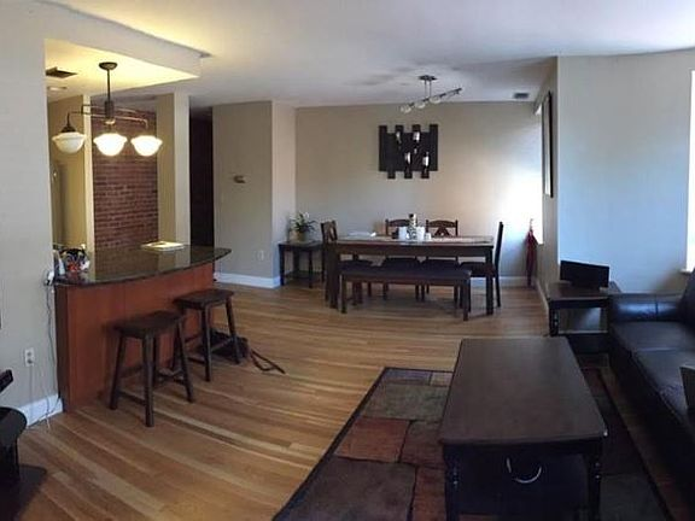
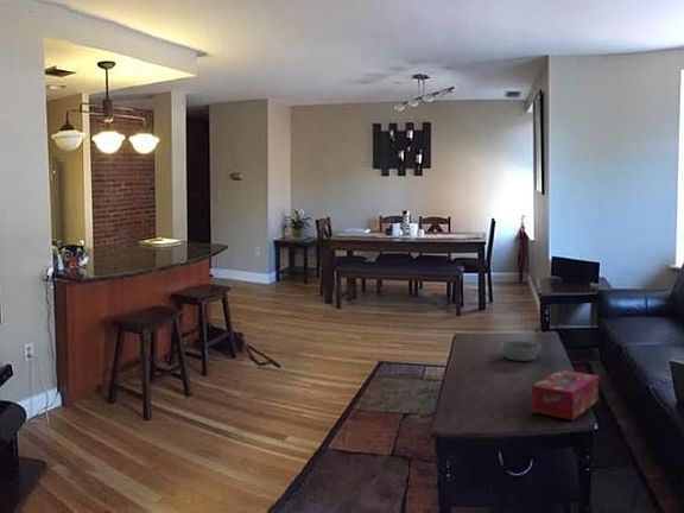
+ tissue box [531,369,600,422]
+ bowl [500,340,542,362]
